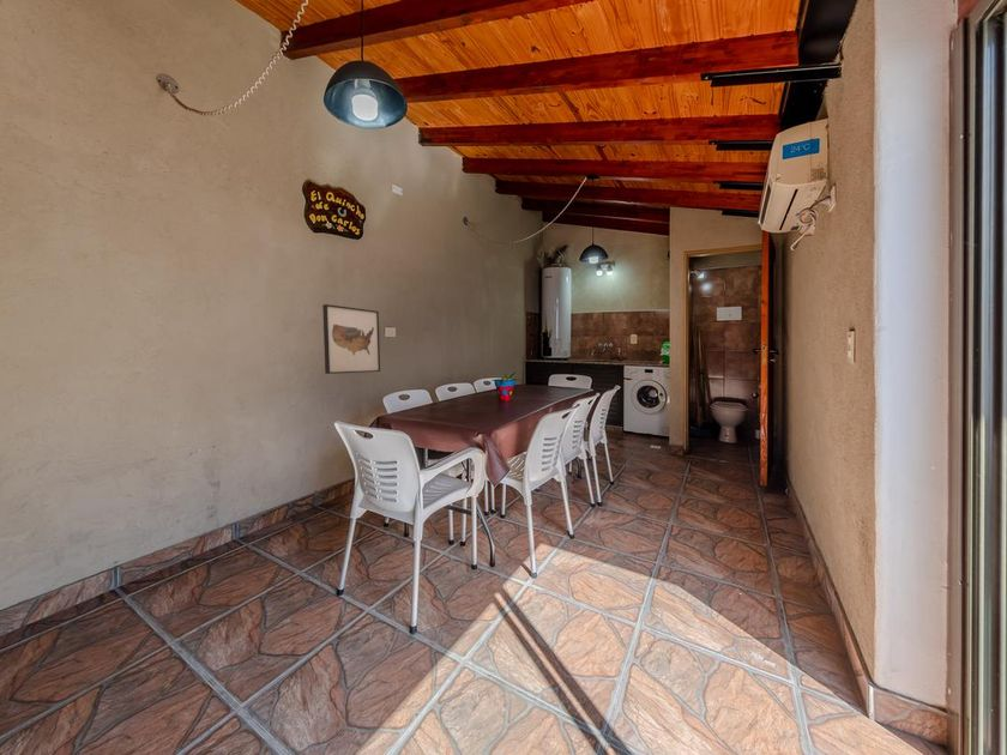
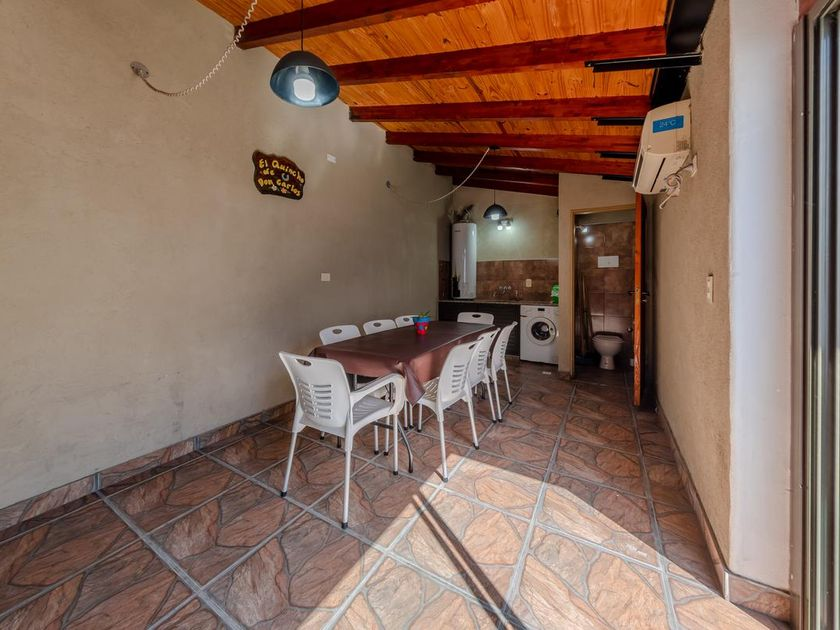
- wall art [321,303,381,375]
